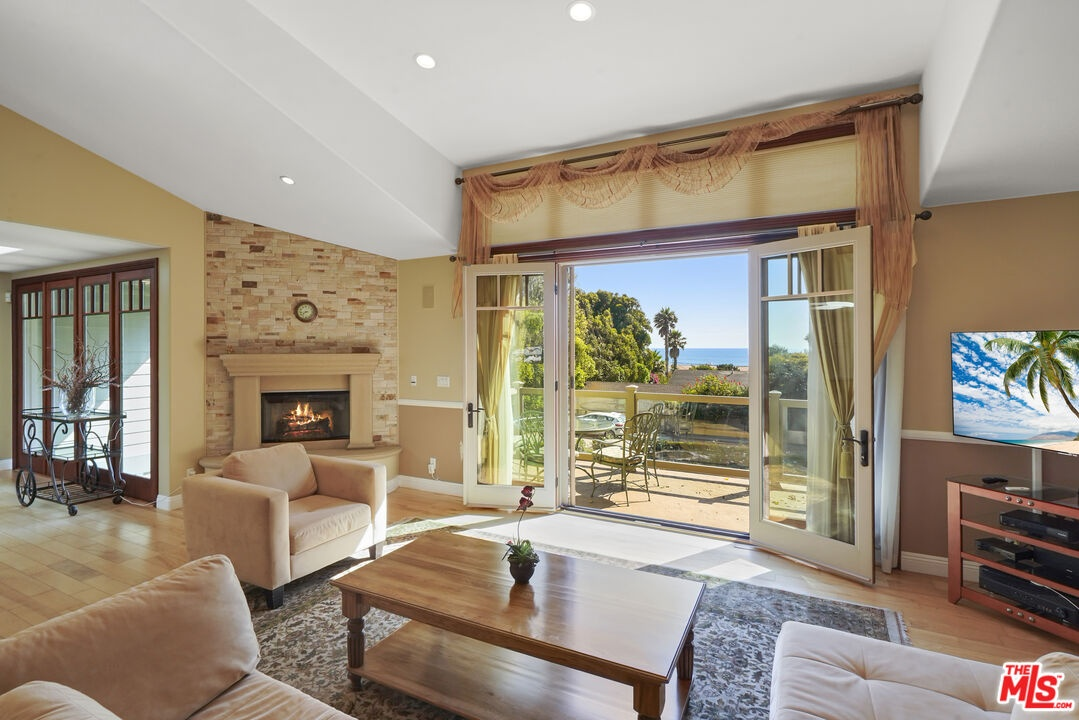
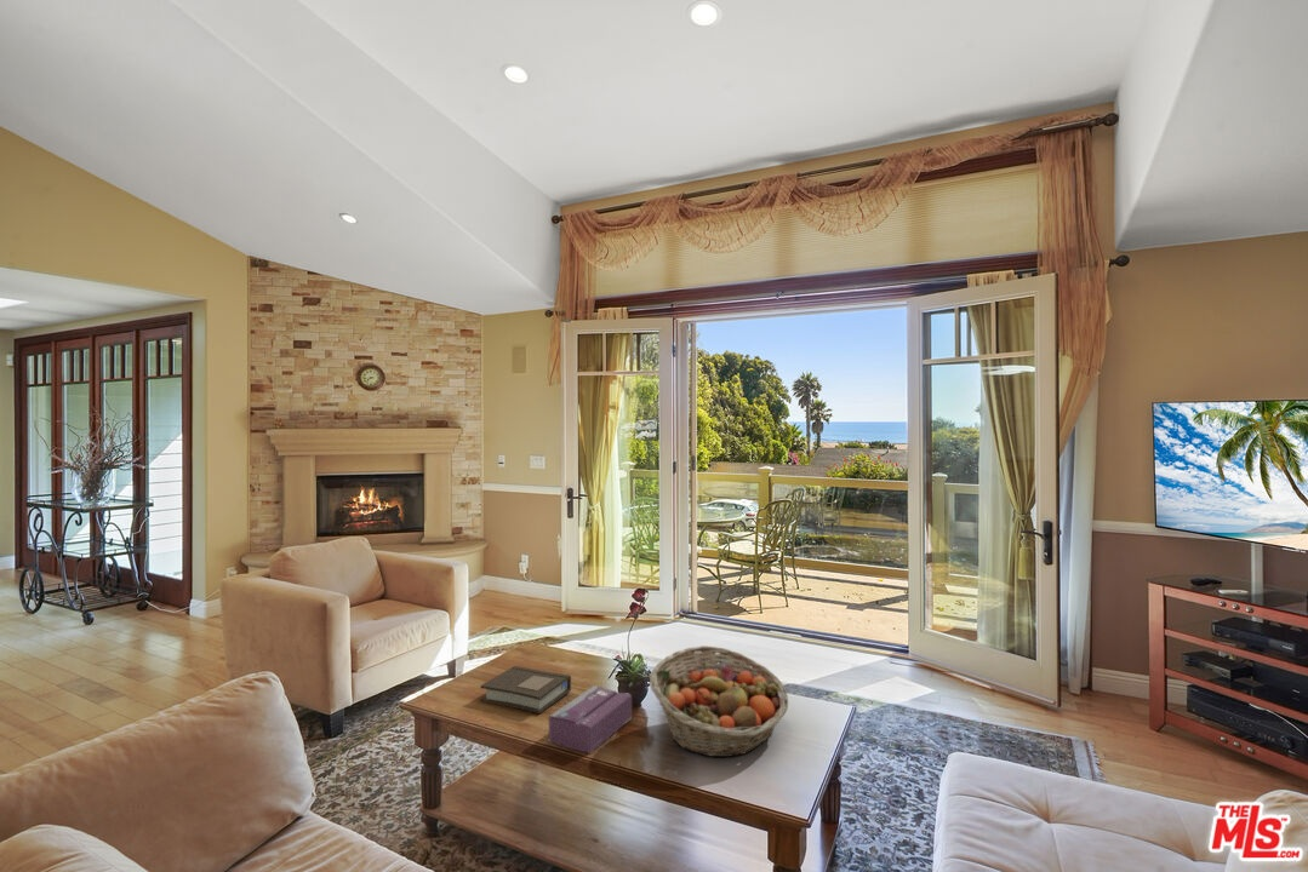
+ book [479,665,572,715]
+ fruit basket [649,644,789,758]
+ tissue box [548,684,633,755]
